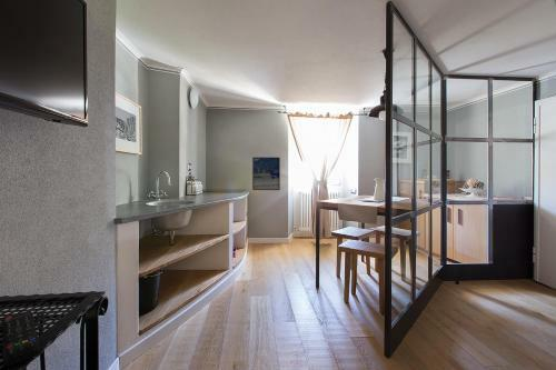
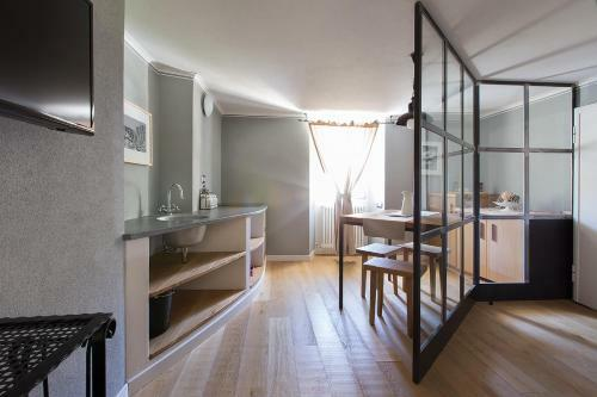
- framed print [251,157,281,191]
- remote control [1,310,42,367]
